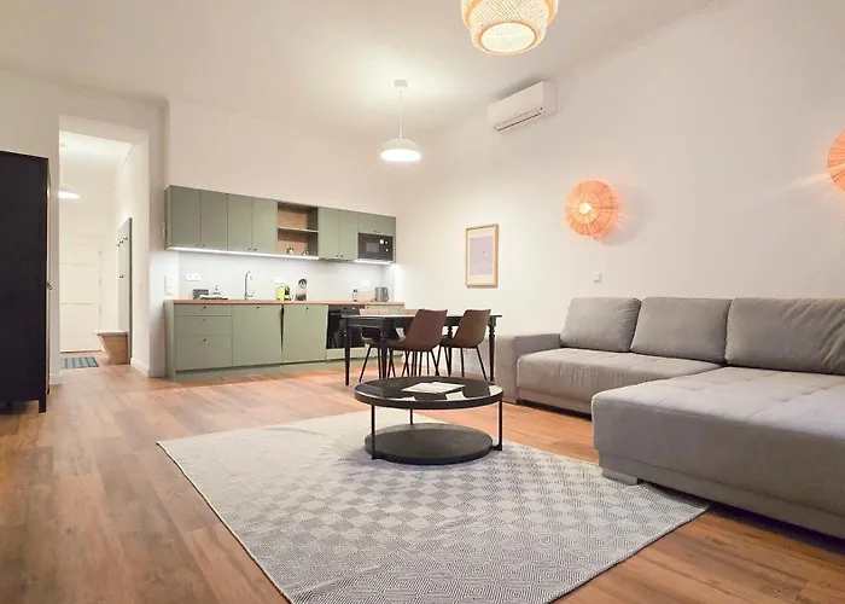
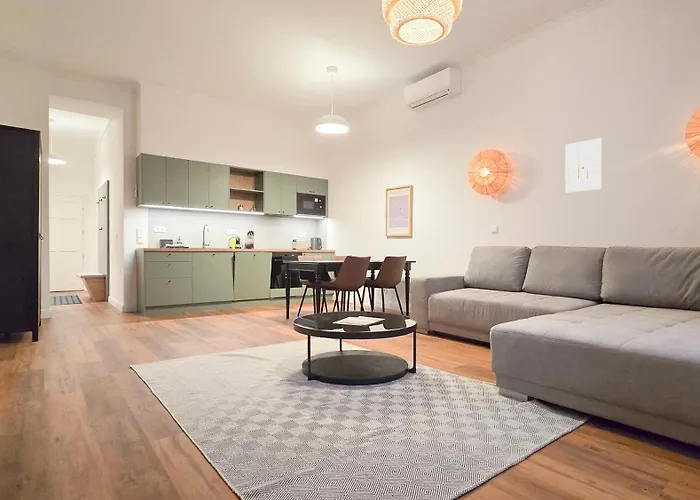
+ wall art [564,137,603,194]
